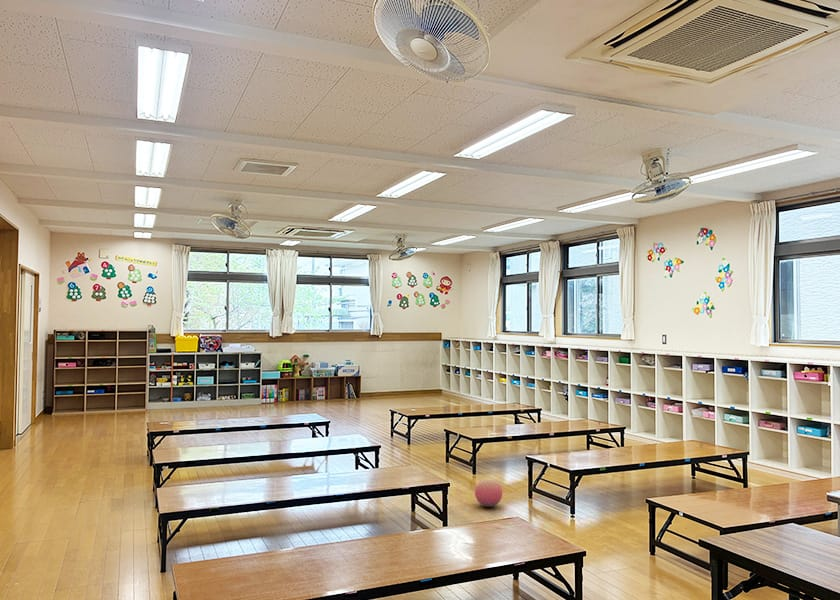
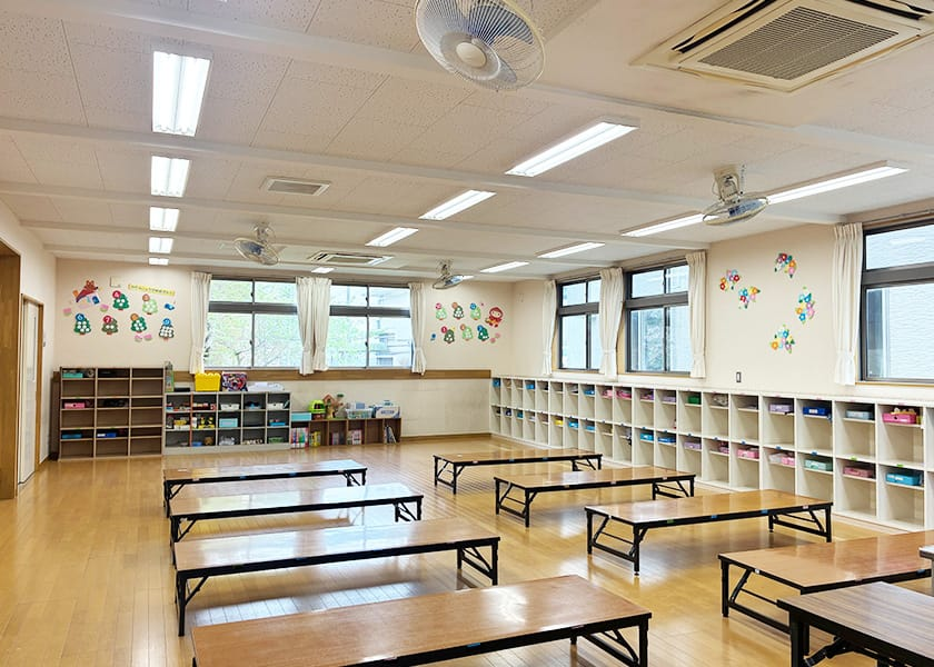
- ball [474,477,504,508]
